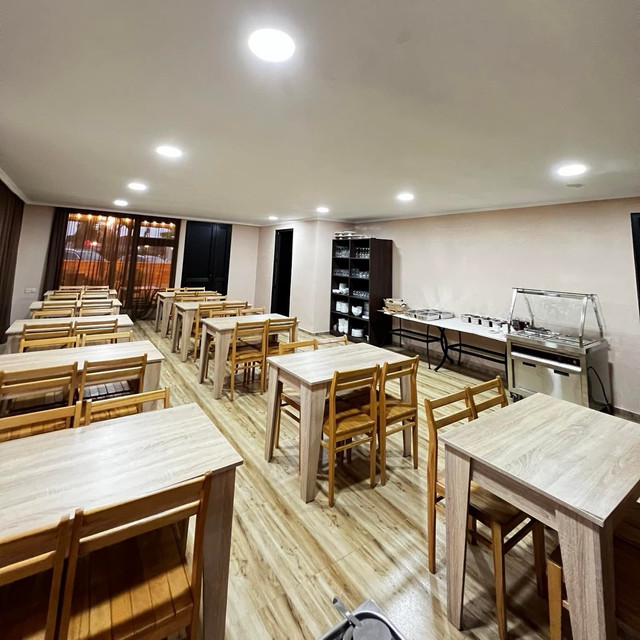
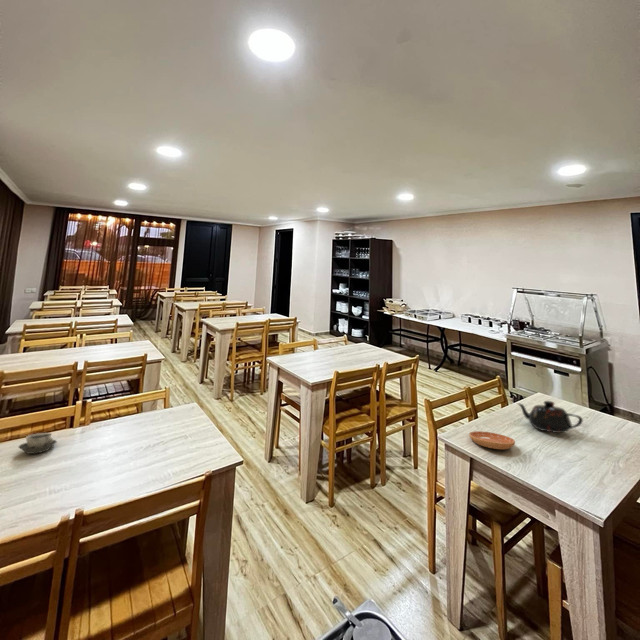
+ teapot [516,400,584,434]
+ saucer [468,430,516,450]
+ cup [18,432,58,455]
